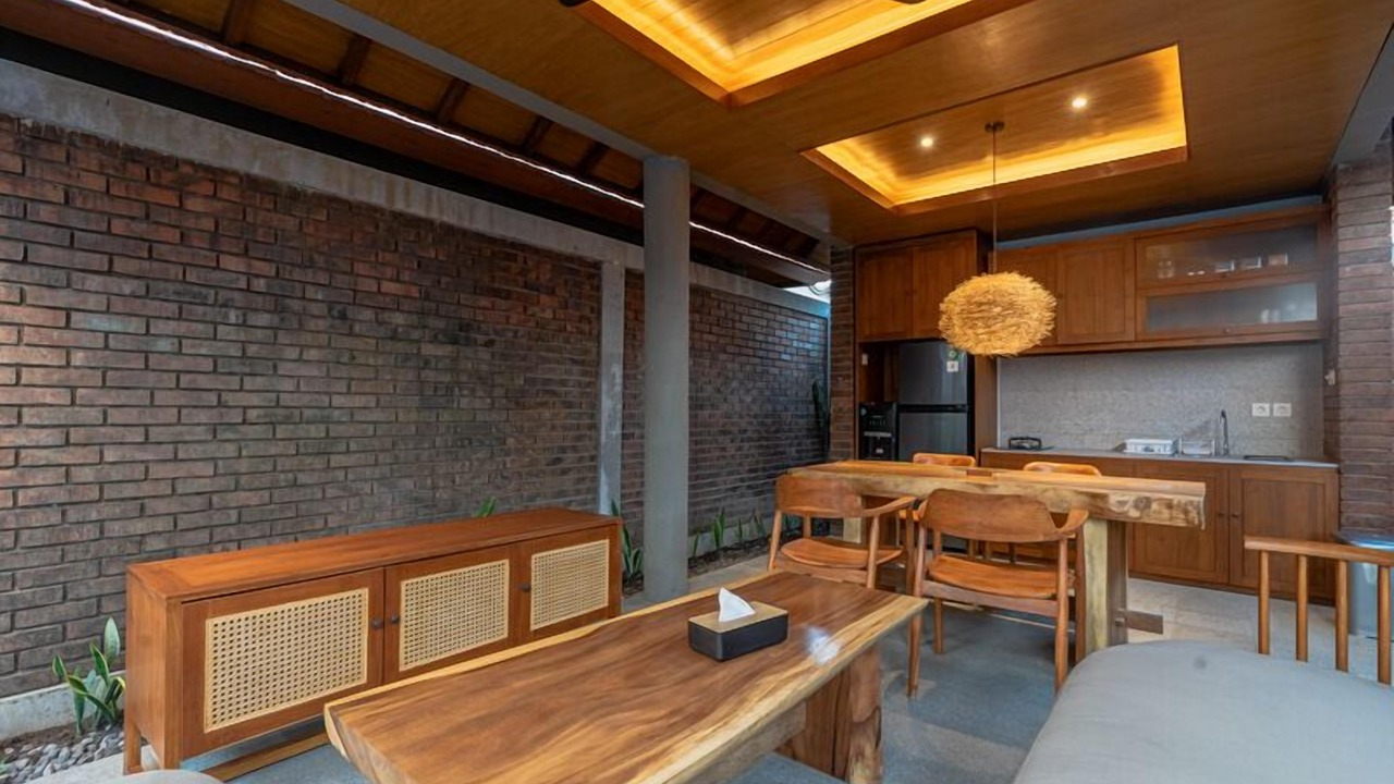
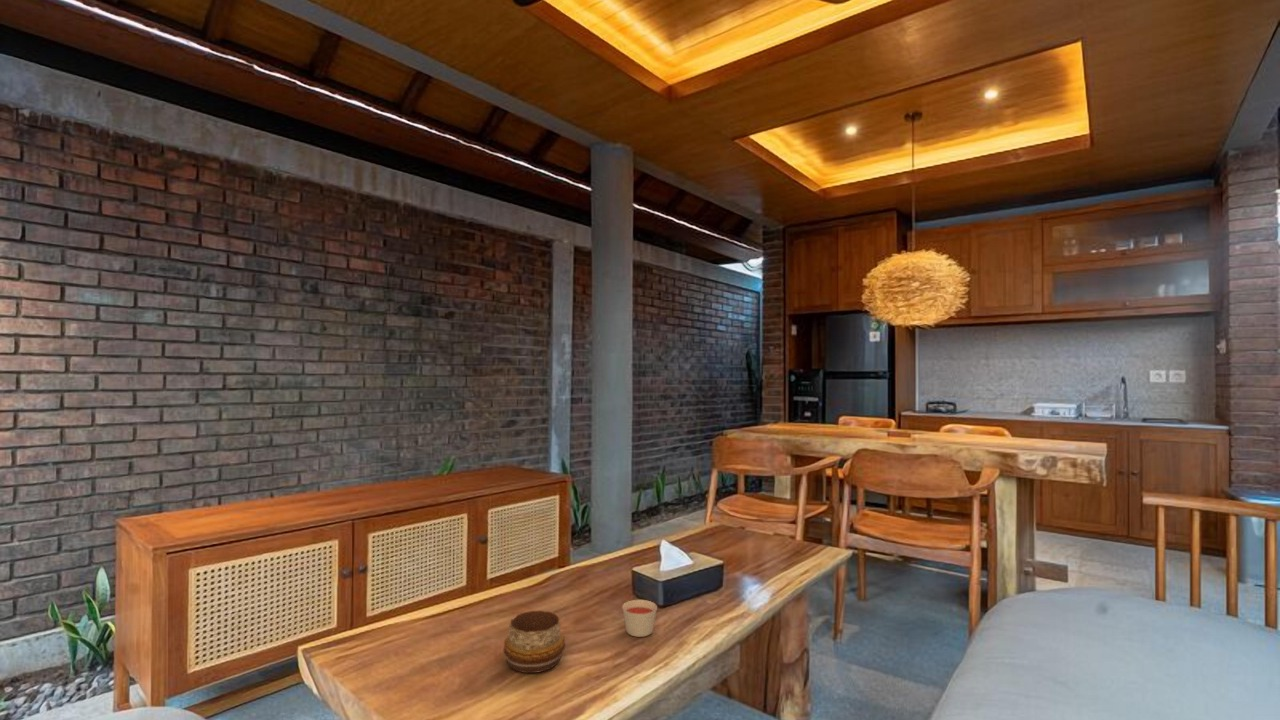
+ decorative bowl [503,610,566,674]
+ candle [621,599,658,638]
